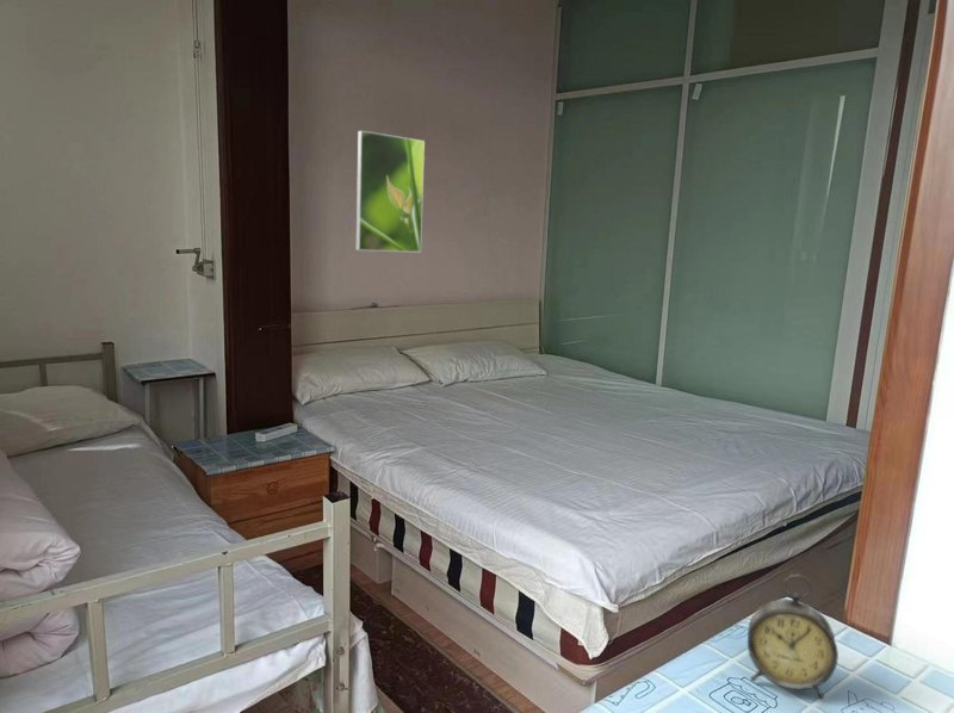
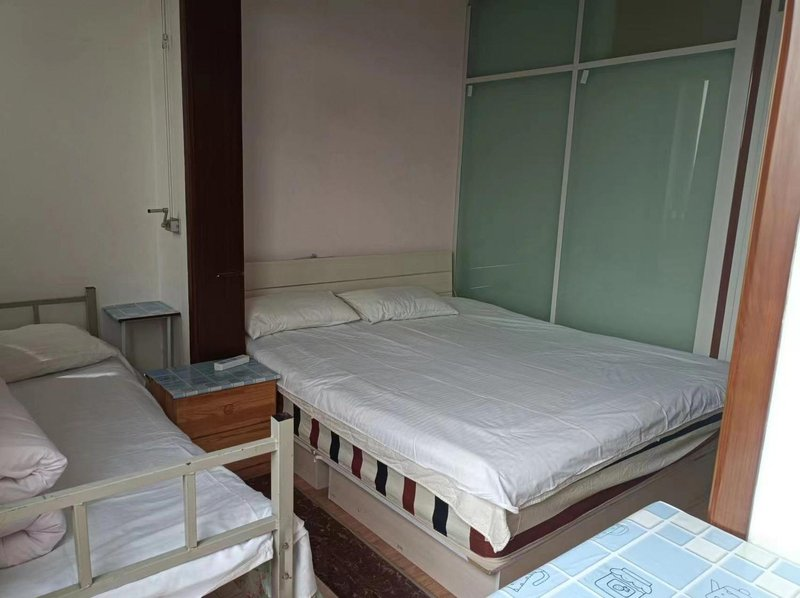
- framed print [354,130,426,254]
- alarm clock [747,574,840,700]
